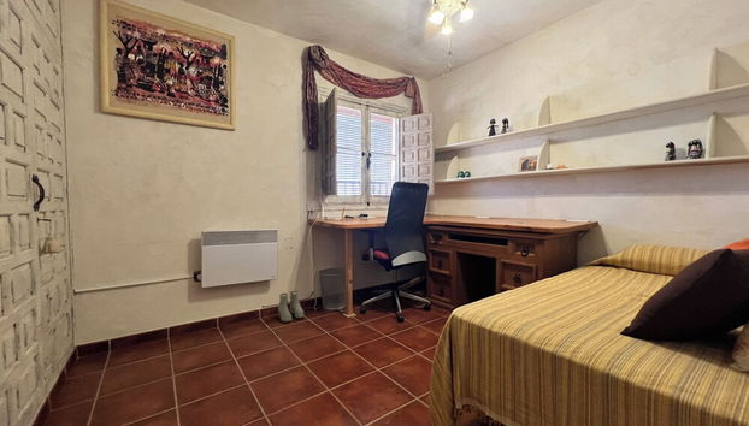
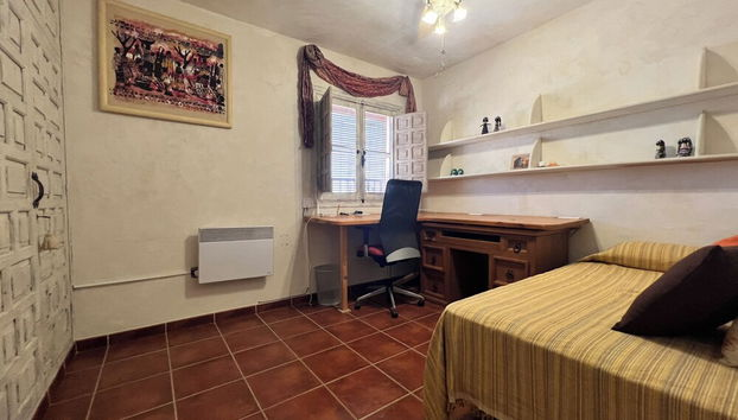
- boots [277,290,305,323]
